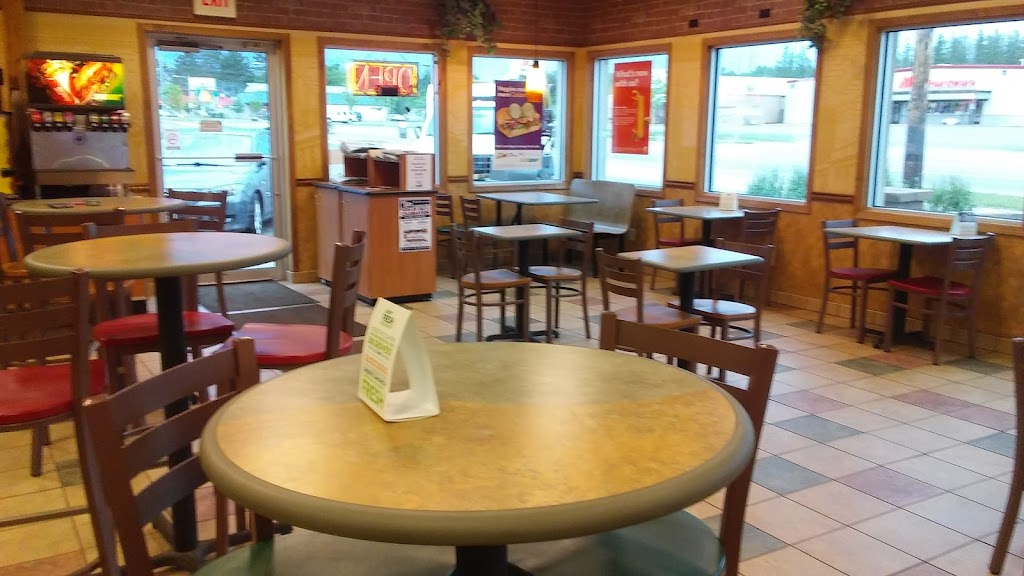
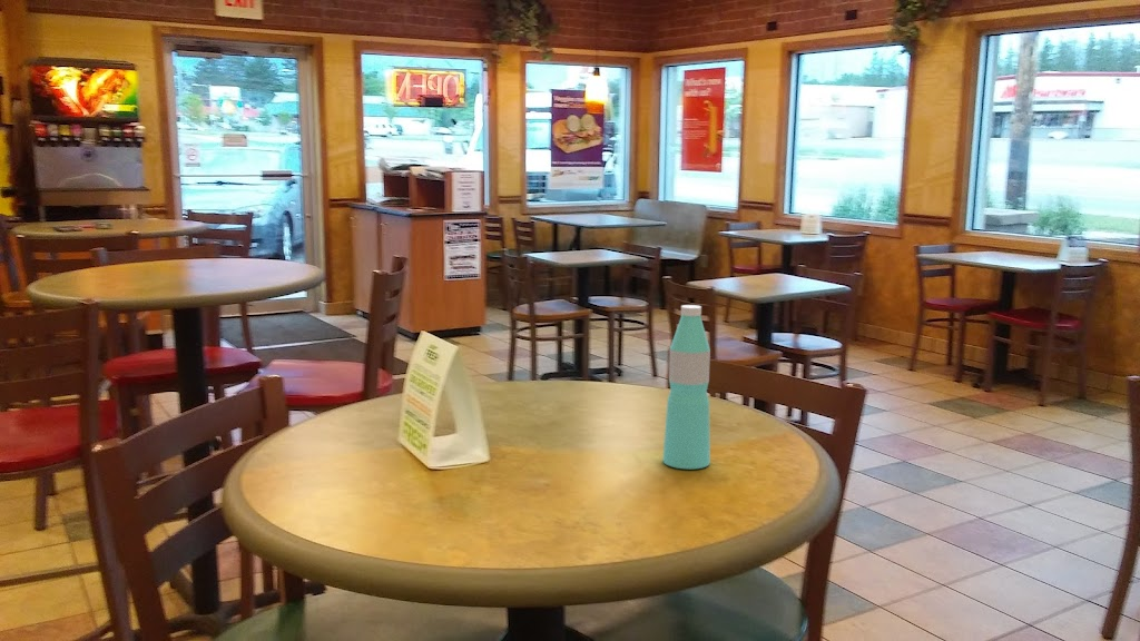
+ water bottle [662,304,711,470]
